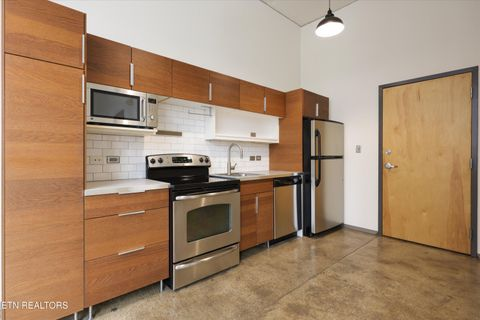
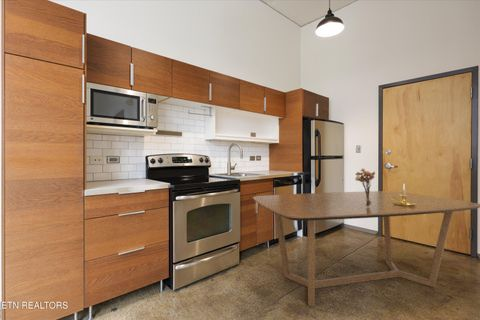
+ dining table [252,190,480,308]
+ candle holder [392,184,416,207]
+ bouquet [355,167,376,207]
